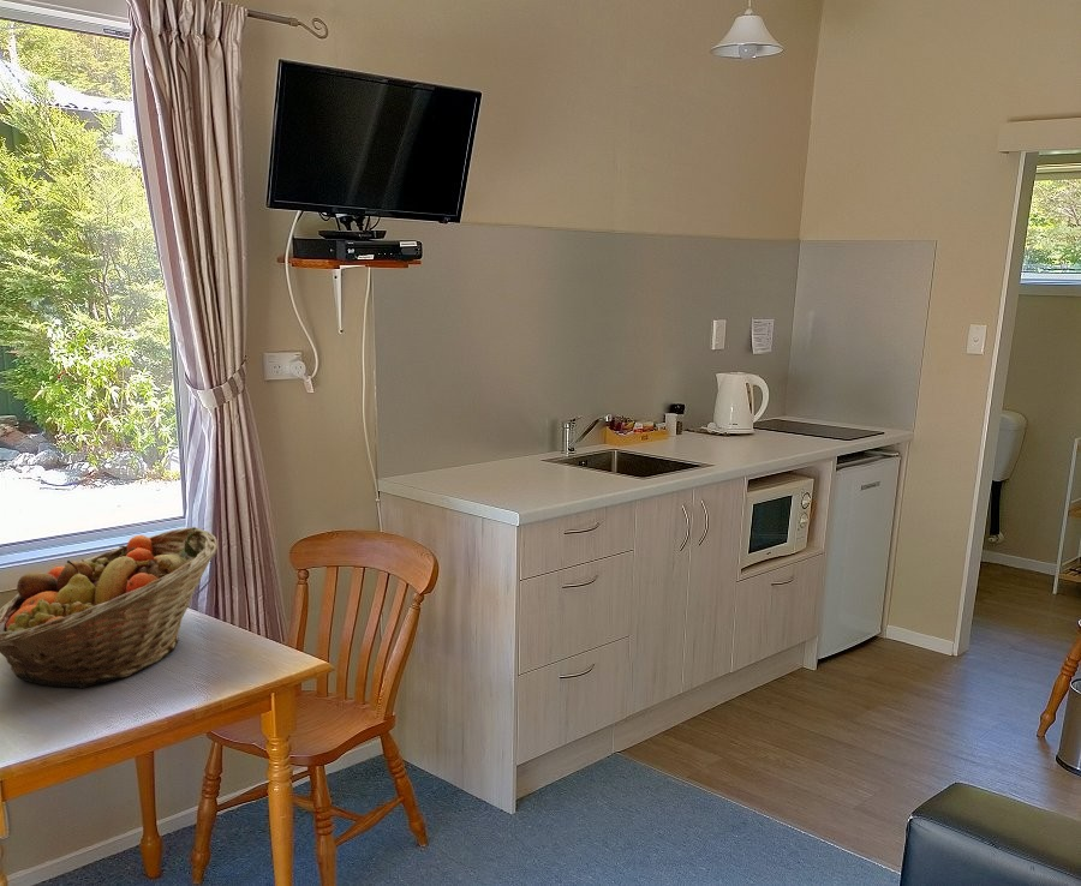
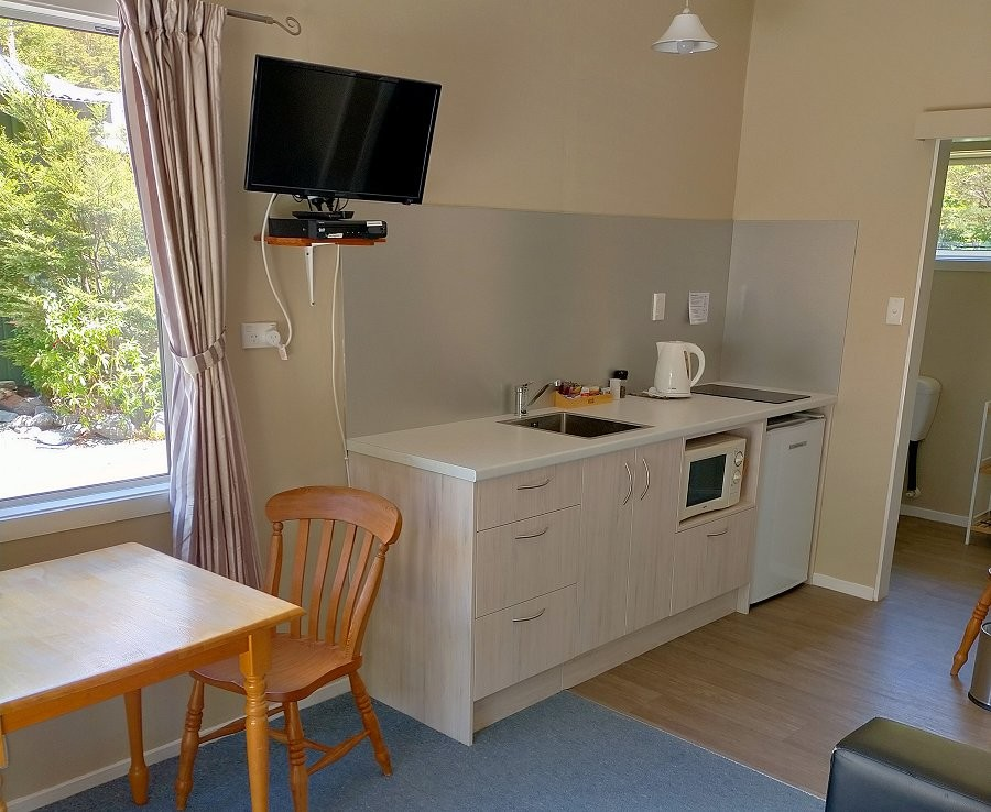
- fruit basket [0,526,219,689]
